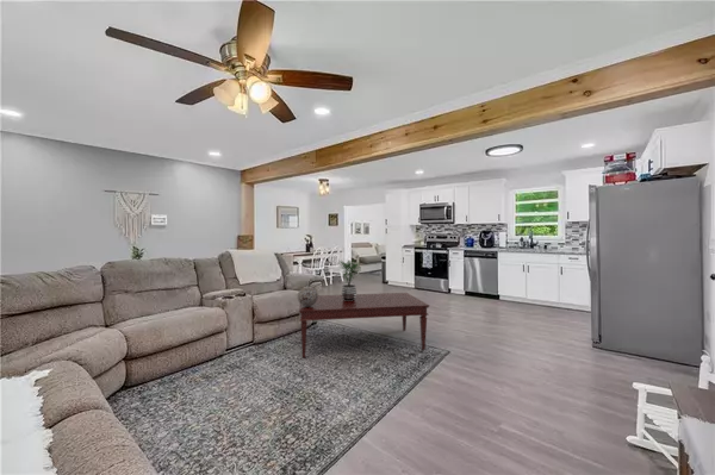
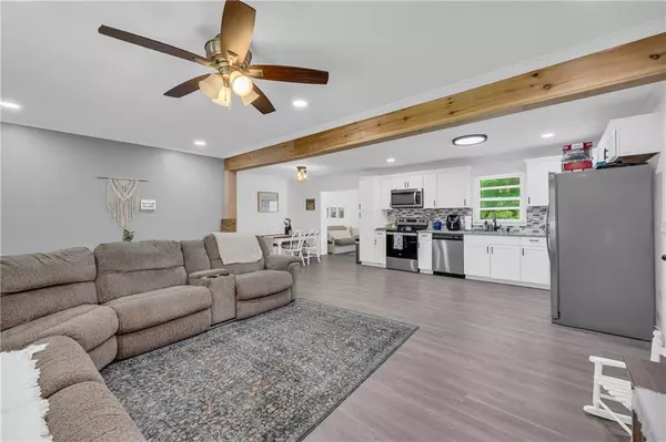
- decorative sphere [297,286,319,307]
- coffee table [298,292,430,360]
- potted plant [336,258,360,301]
